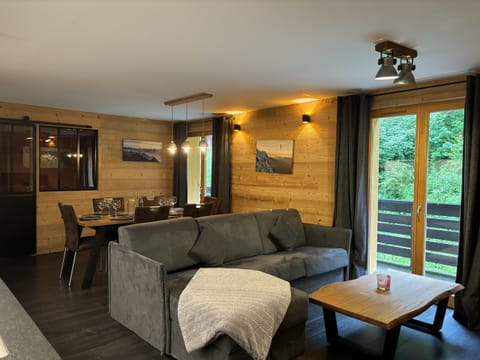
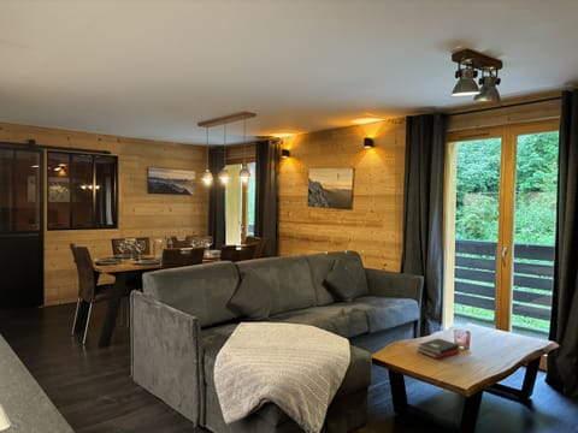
+ hardback book [415,337,460,360]
